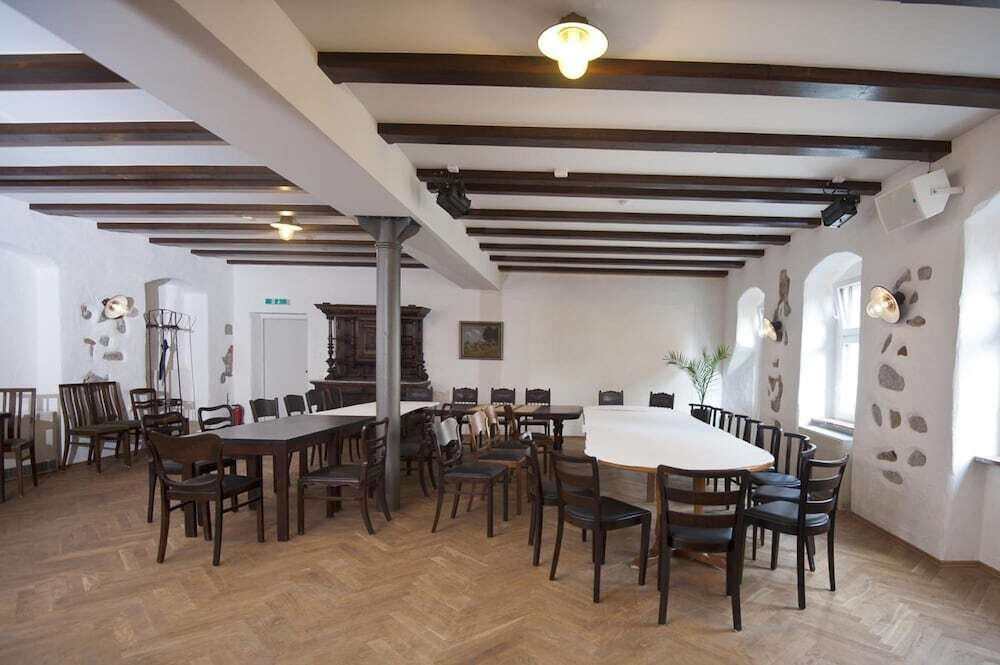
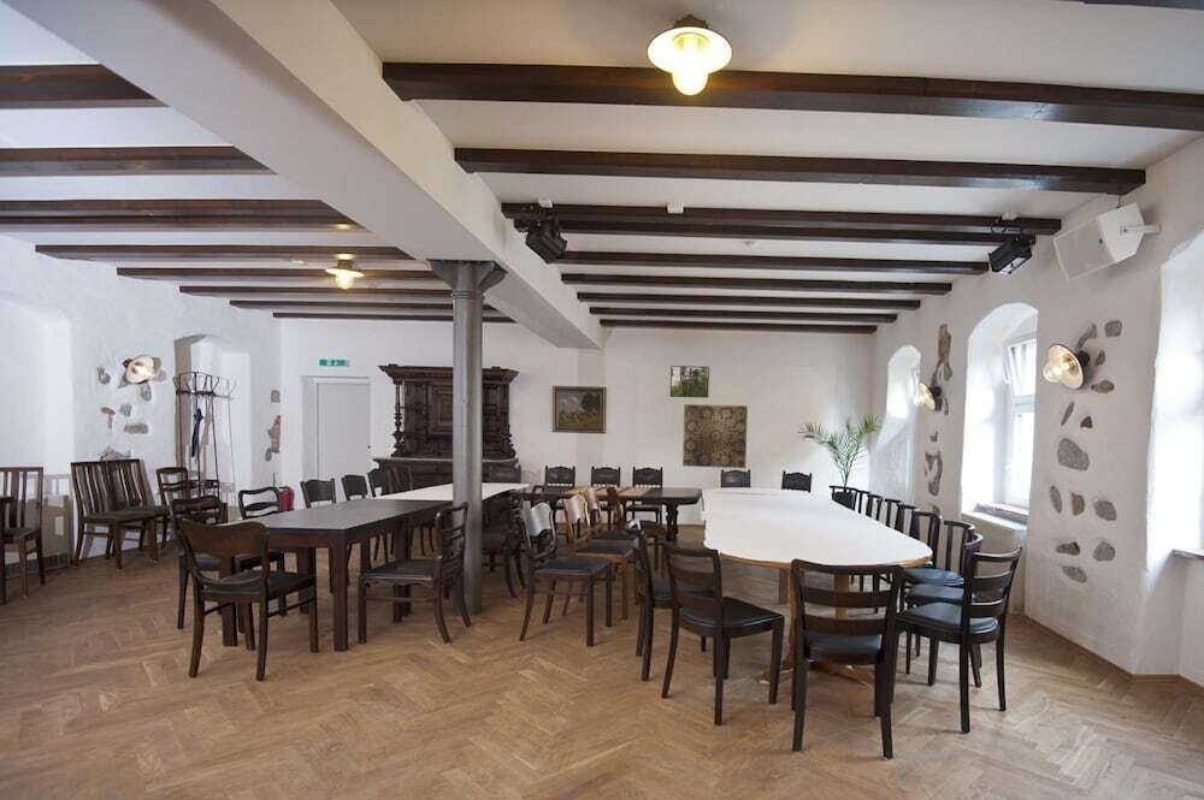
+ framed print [669,365,710,399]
+ wall art [681,403,749,469]
